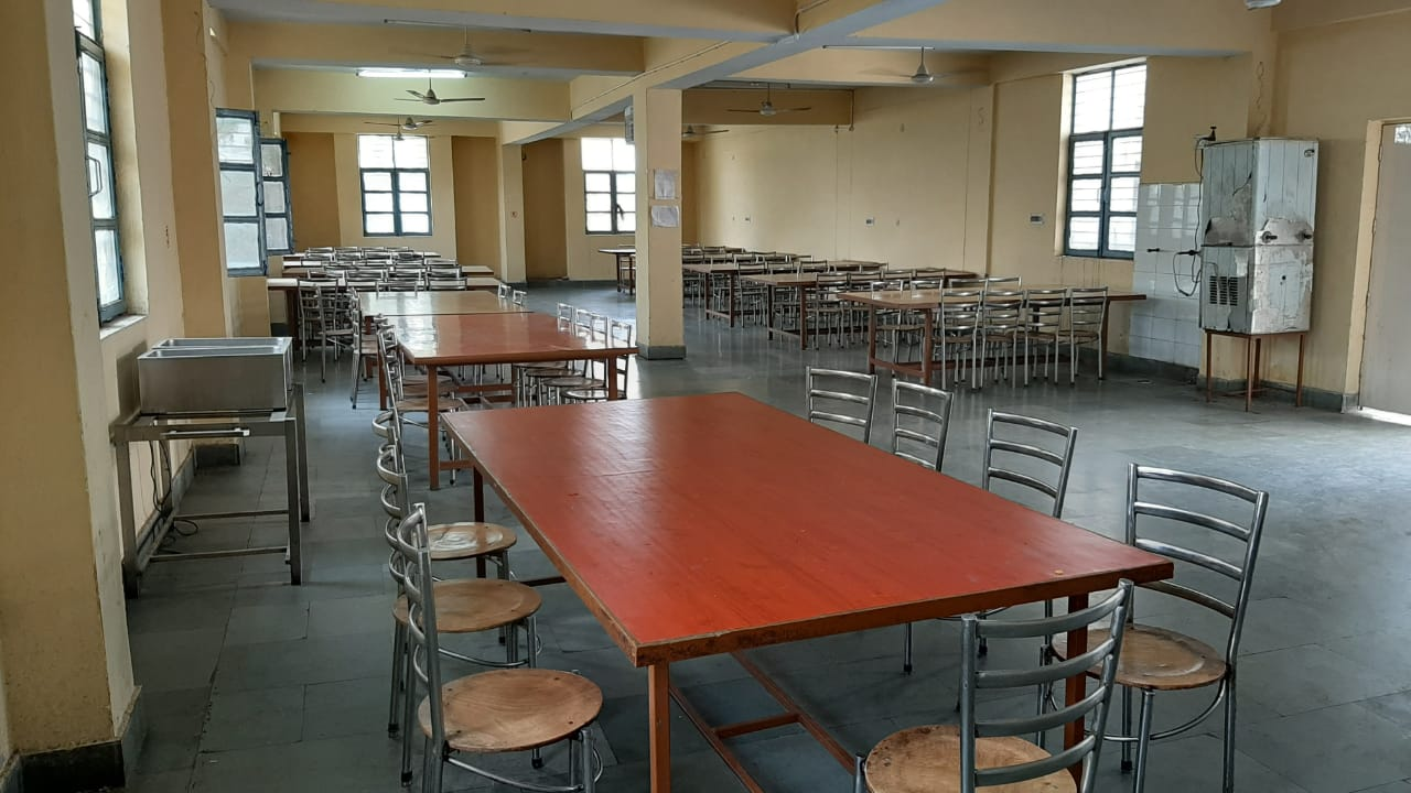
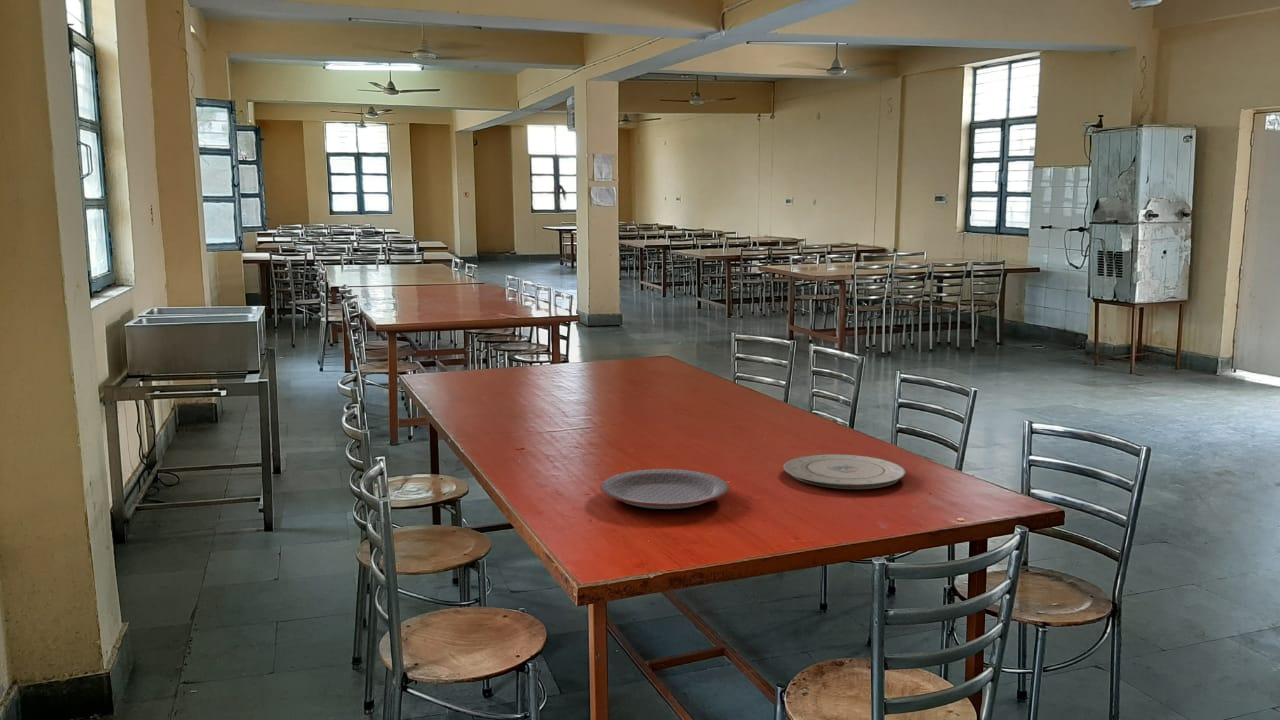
+ plate [599,468,730,510]
+ plate [782,453,906,490]
